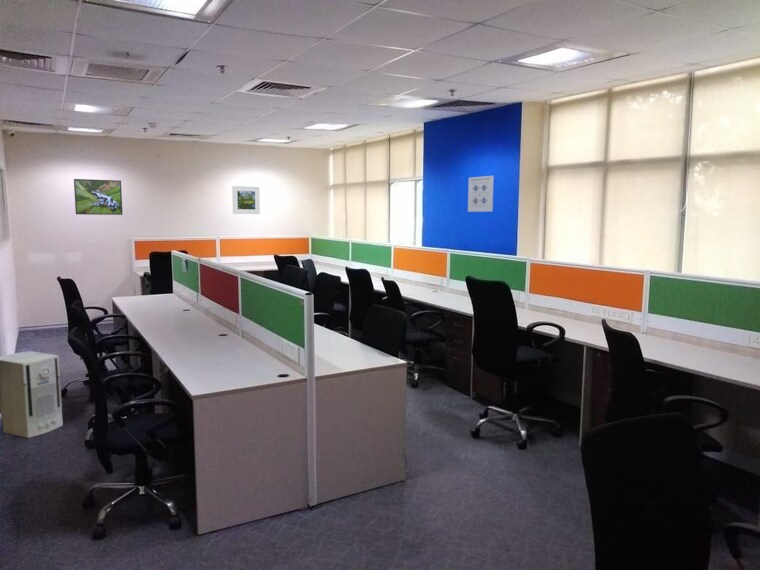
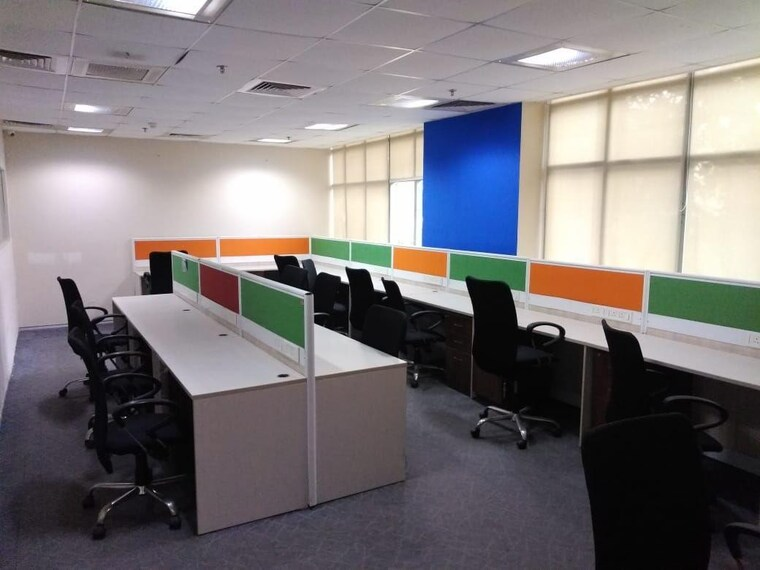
- wall art [467,175,495,213]
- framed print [73,178,124,216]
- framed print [231,185,261,215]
- air purifier [0,350,64,439]
